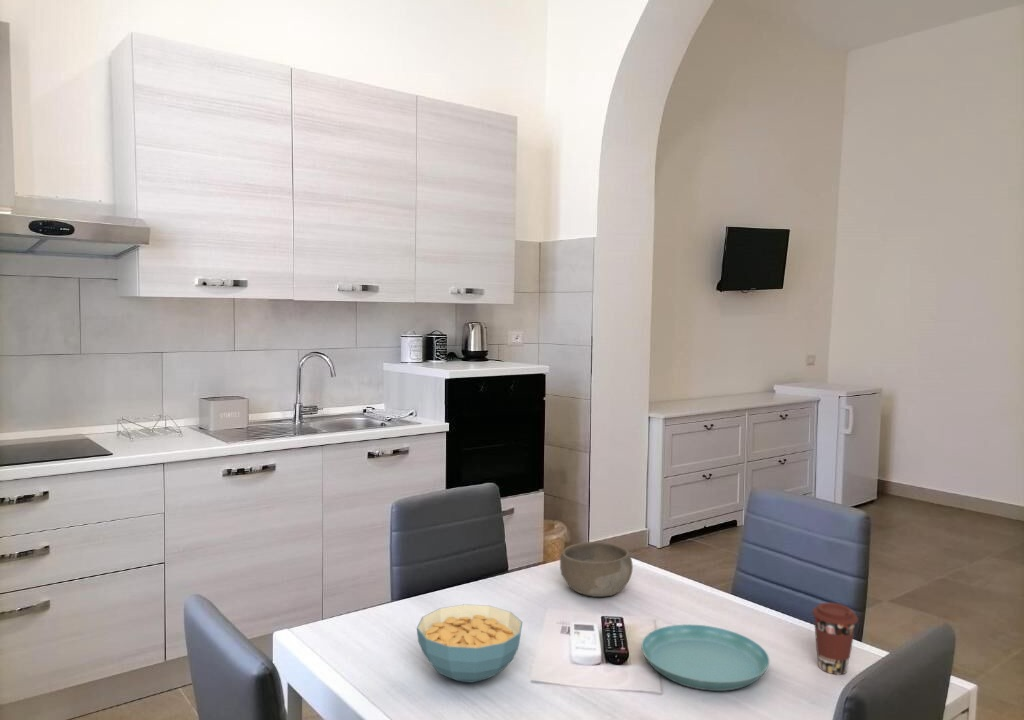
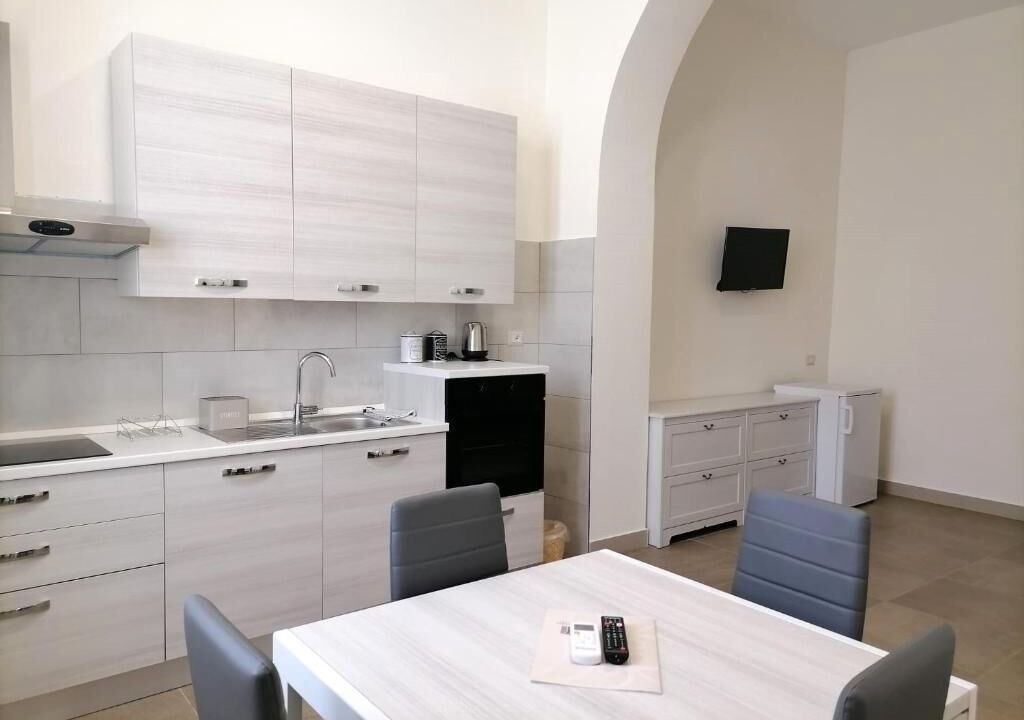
- cereal bowl [416,603,523,684]
- saucer [640,624,770,692]
- bowl [559,541,634,598]
- coffee cup [811,602,859,676]
